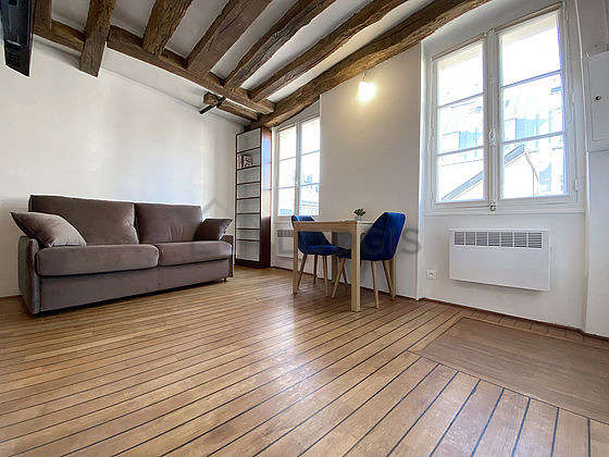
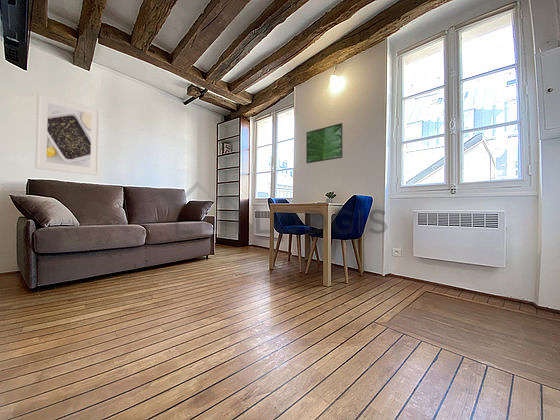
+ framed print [34,91,101,176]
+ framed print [305,122,344,164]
